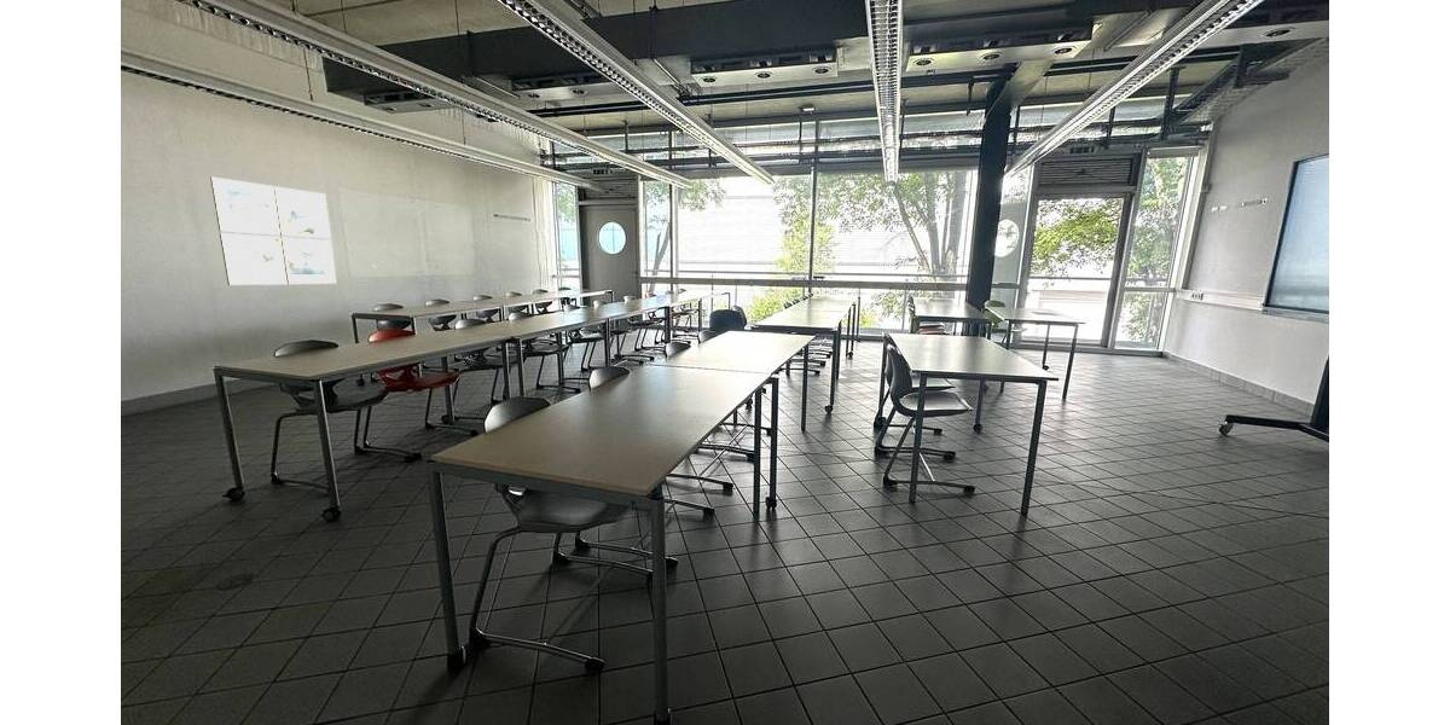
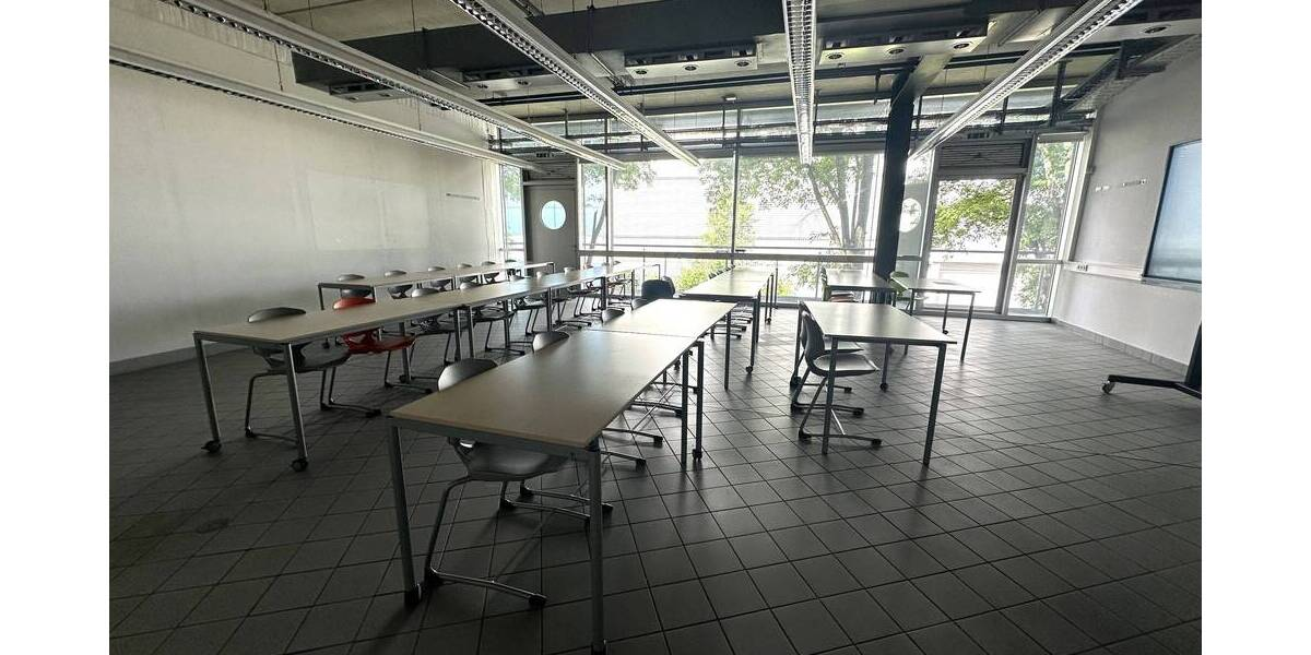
- wall art [209,175,338,286]
